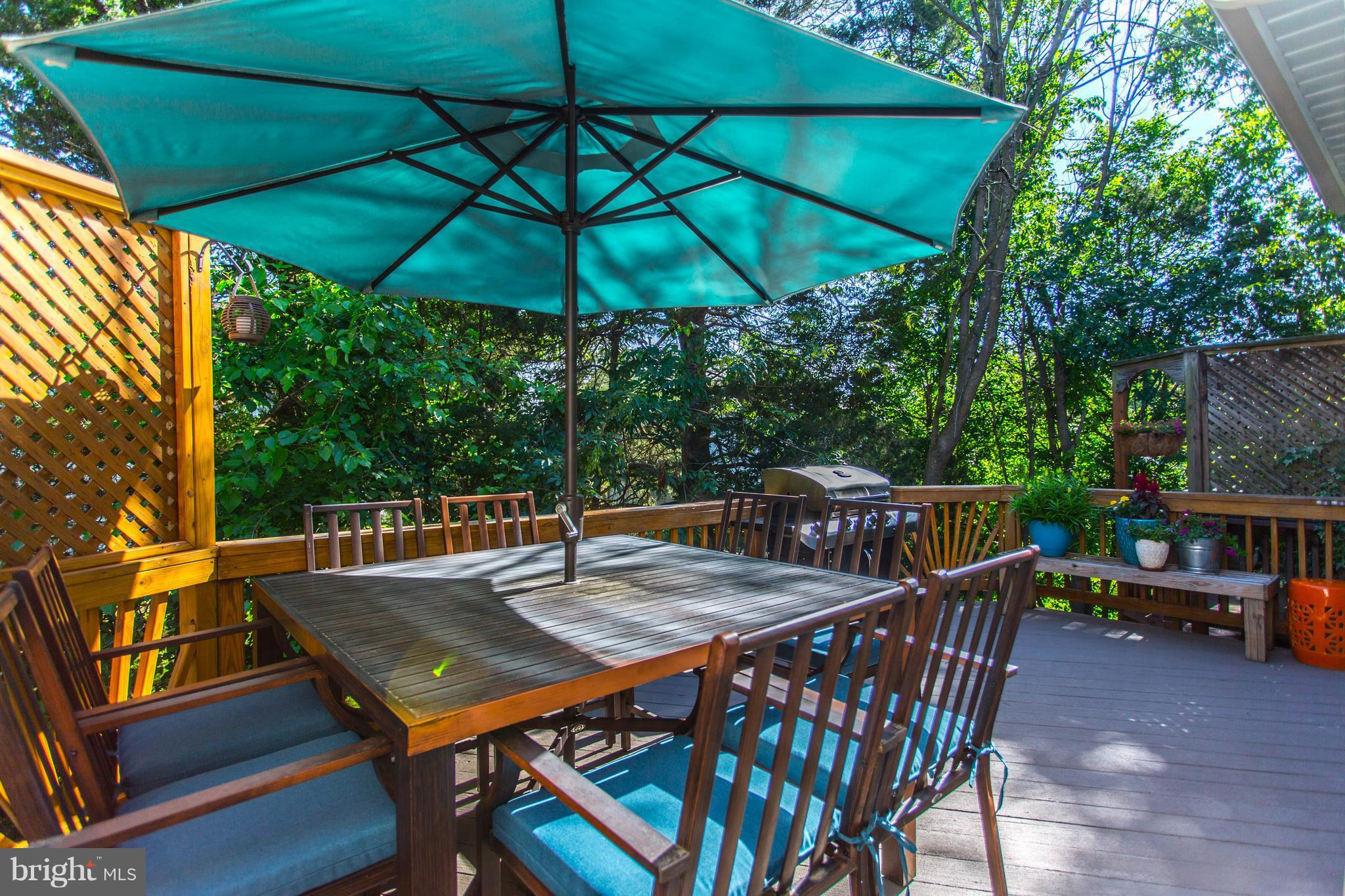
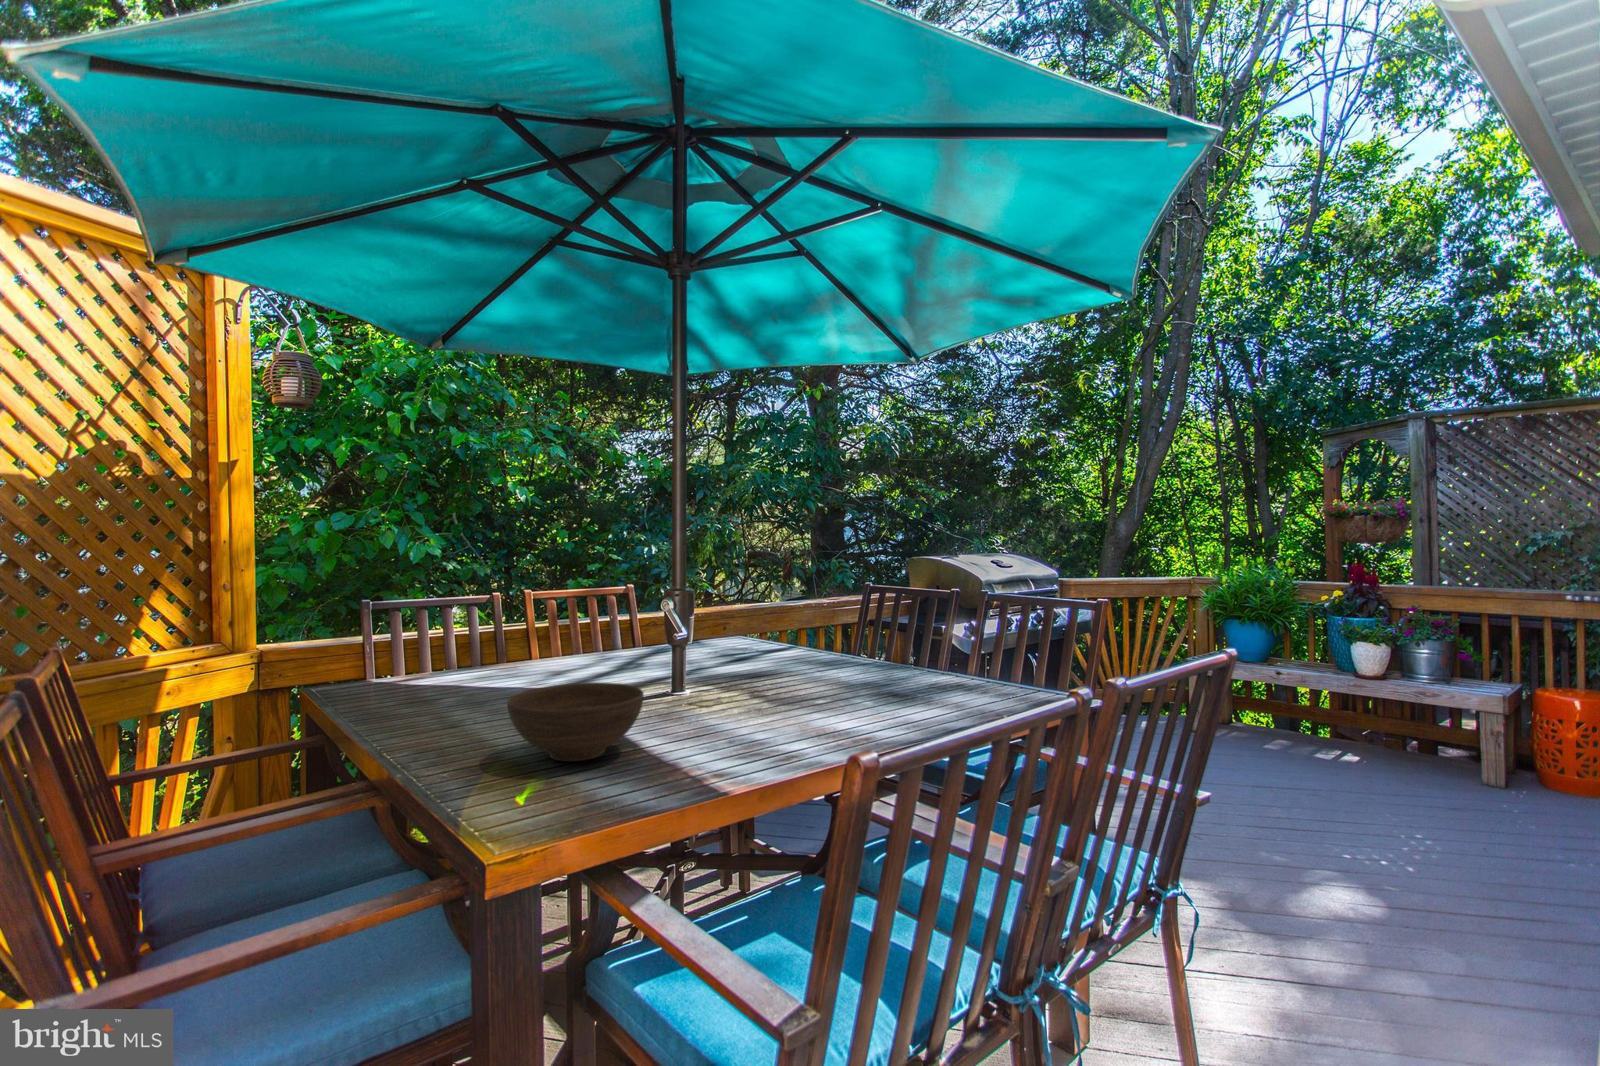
+ bowl [507,682,645,763]
